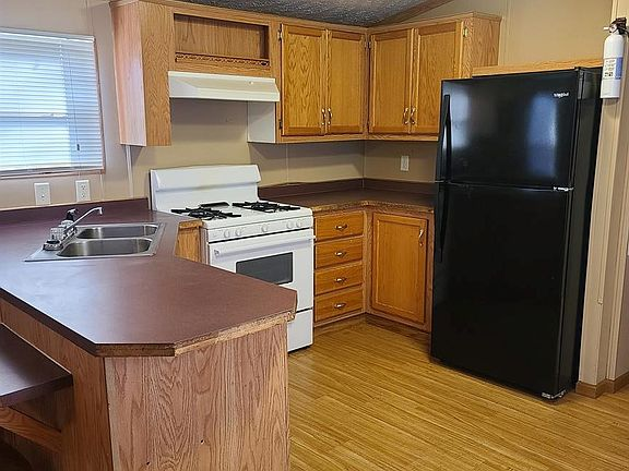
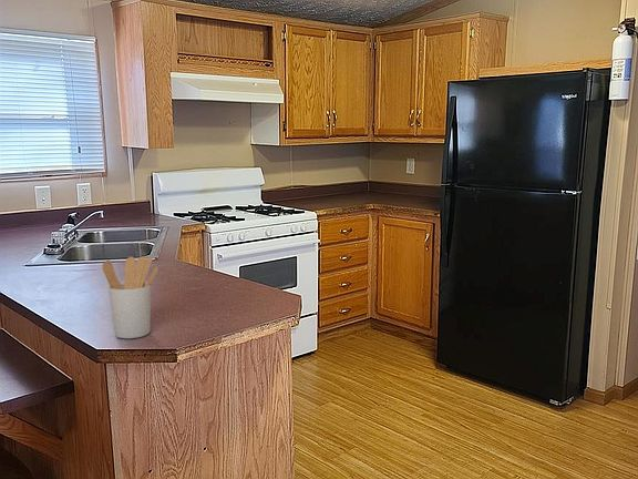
+ utensil holder [101,256,160,339]
